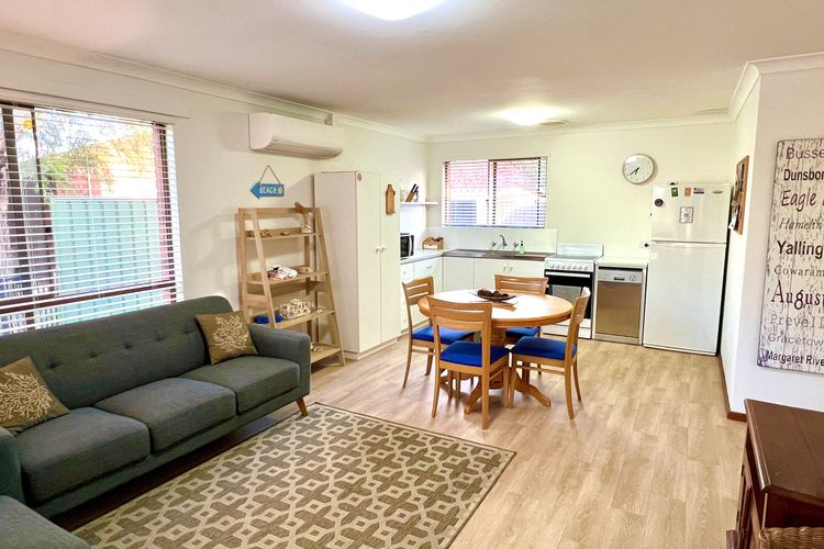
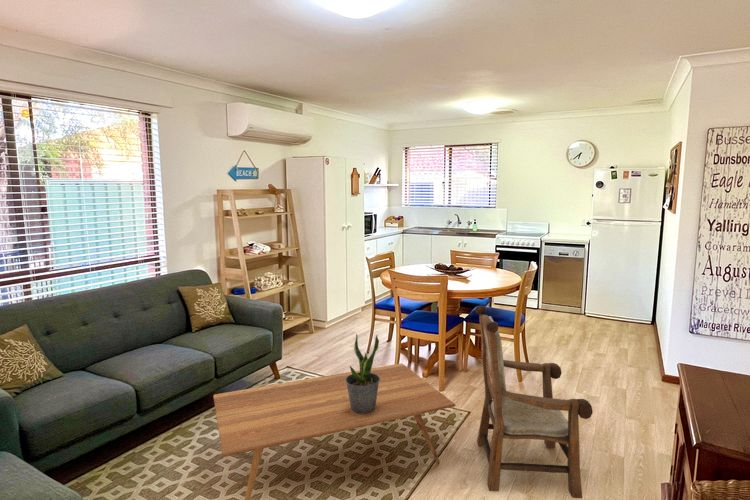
+ armchair [475,305,594,499]
+ coffee table [212,363,456,500]
+ potted plant [346,332,380,414]
